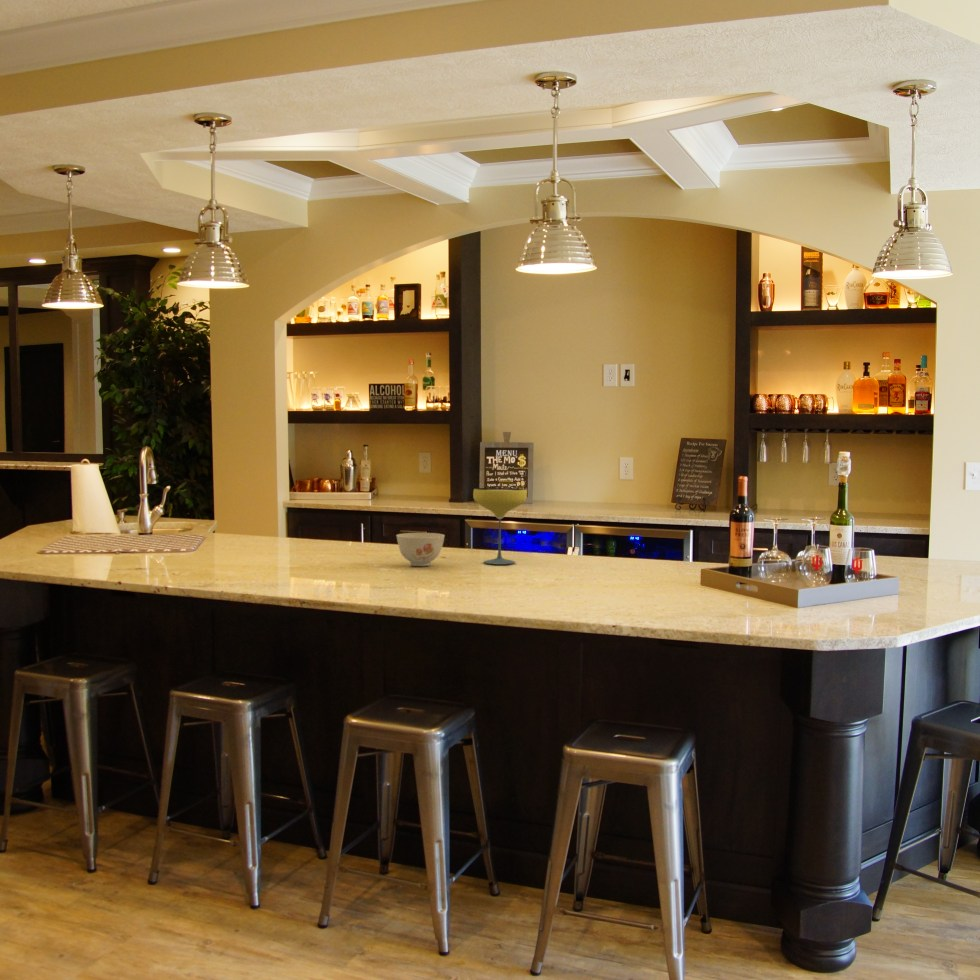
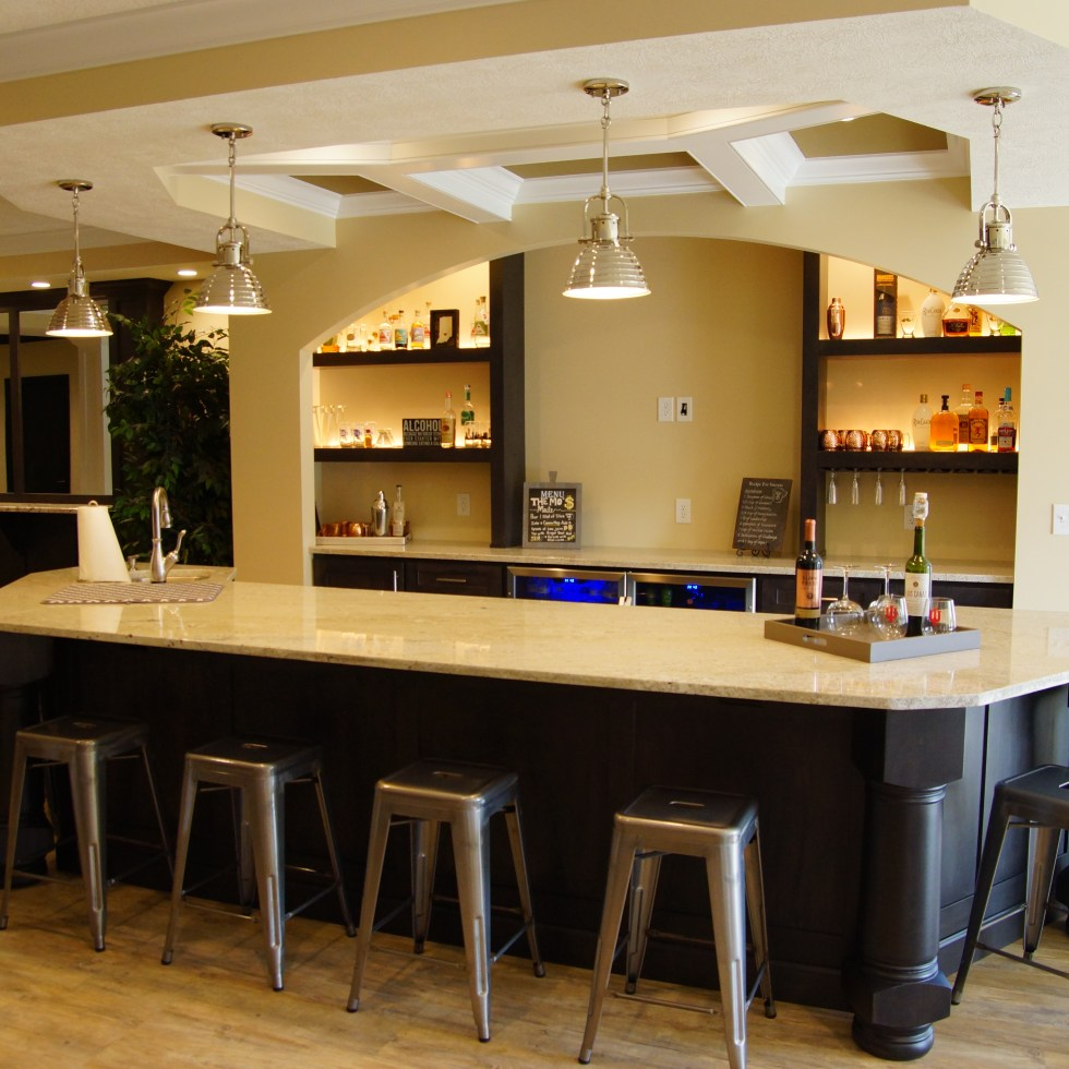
- bowl [395,532,446,567]
- cocktail glass [472,487,528,566]
